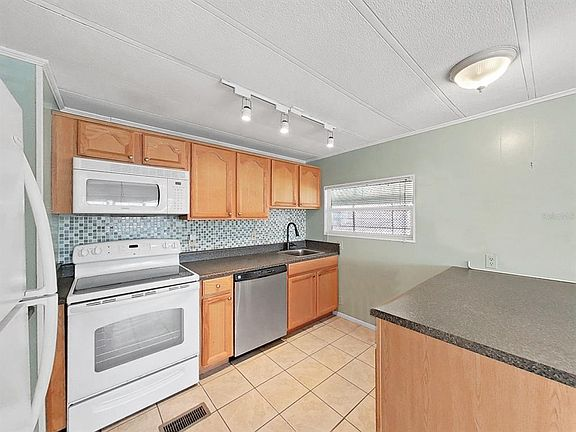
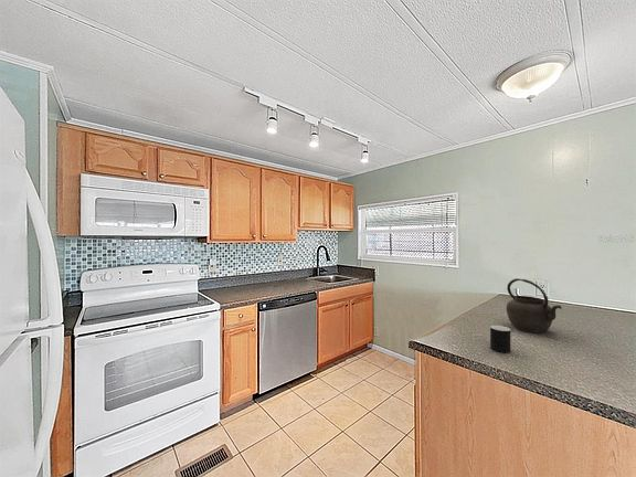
+ cup [489,325,511,353]
+ kettle [506,277,563,333]
